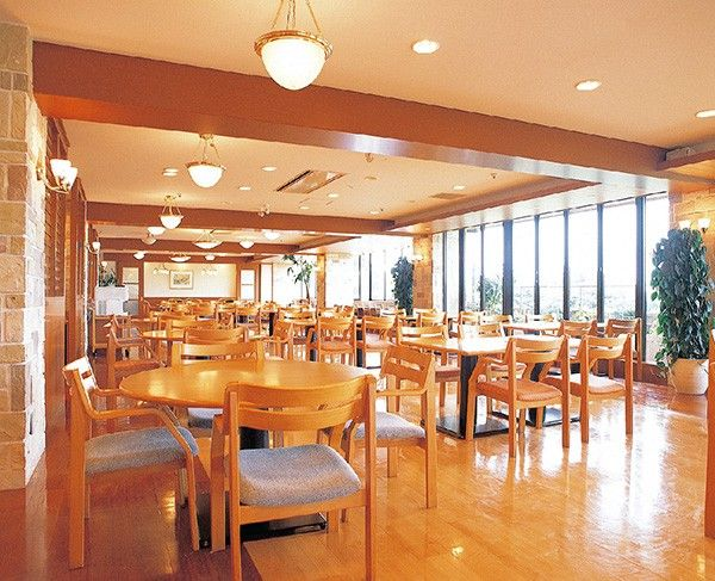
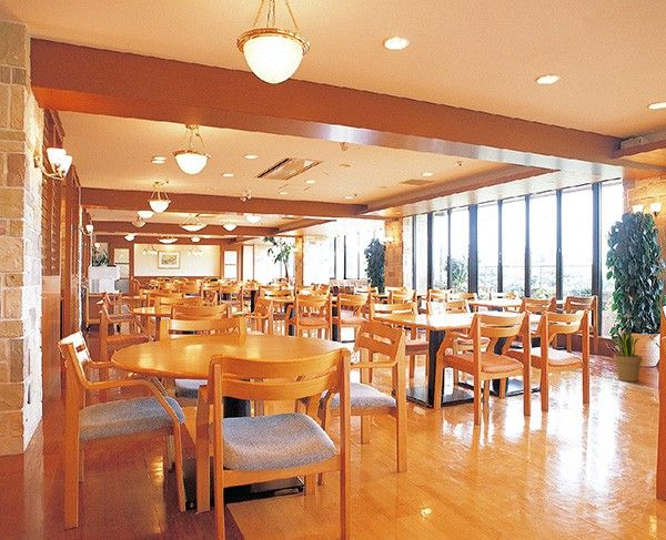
+ potted plant [612,328,643,383]
